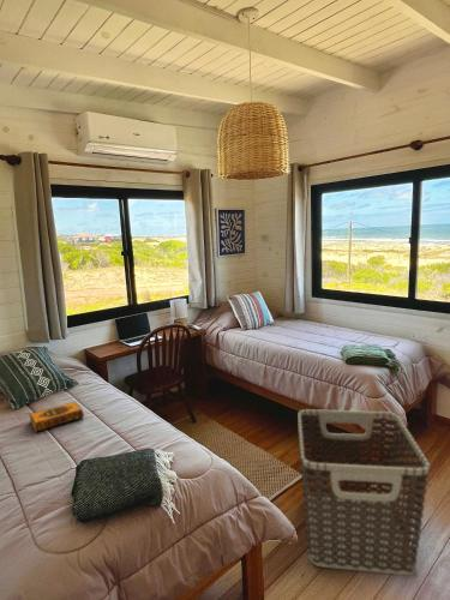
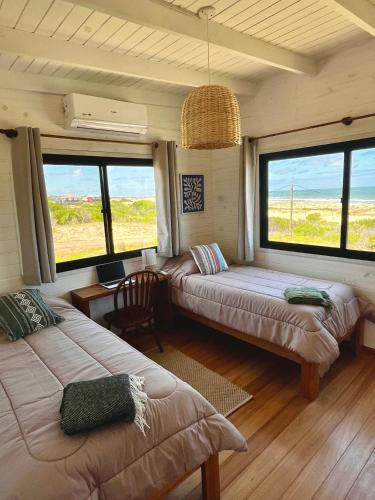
- hardback book [28,401,85,433]
- clothes hamper [296,408,432,576]
